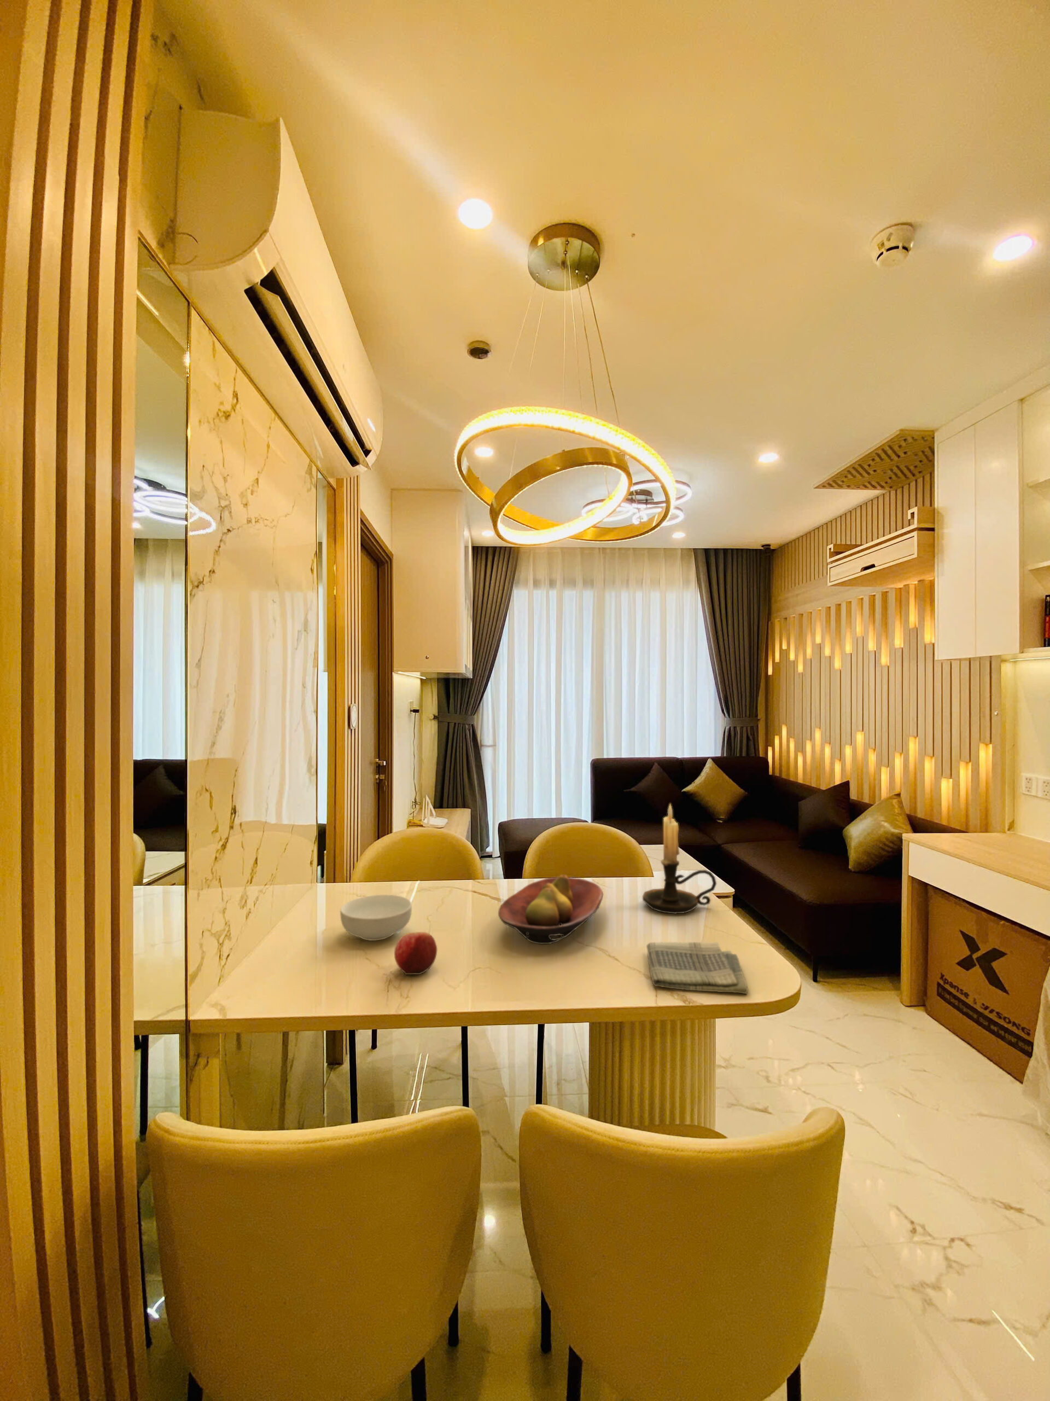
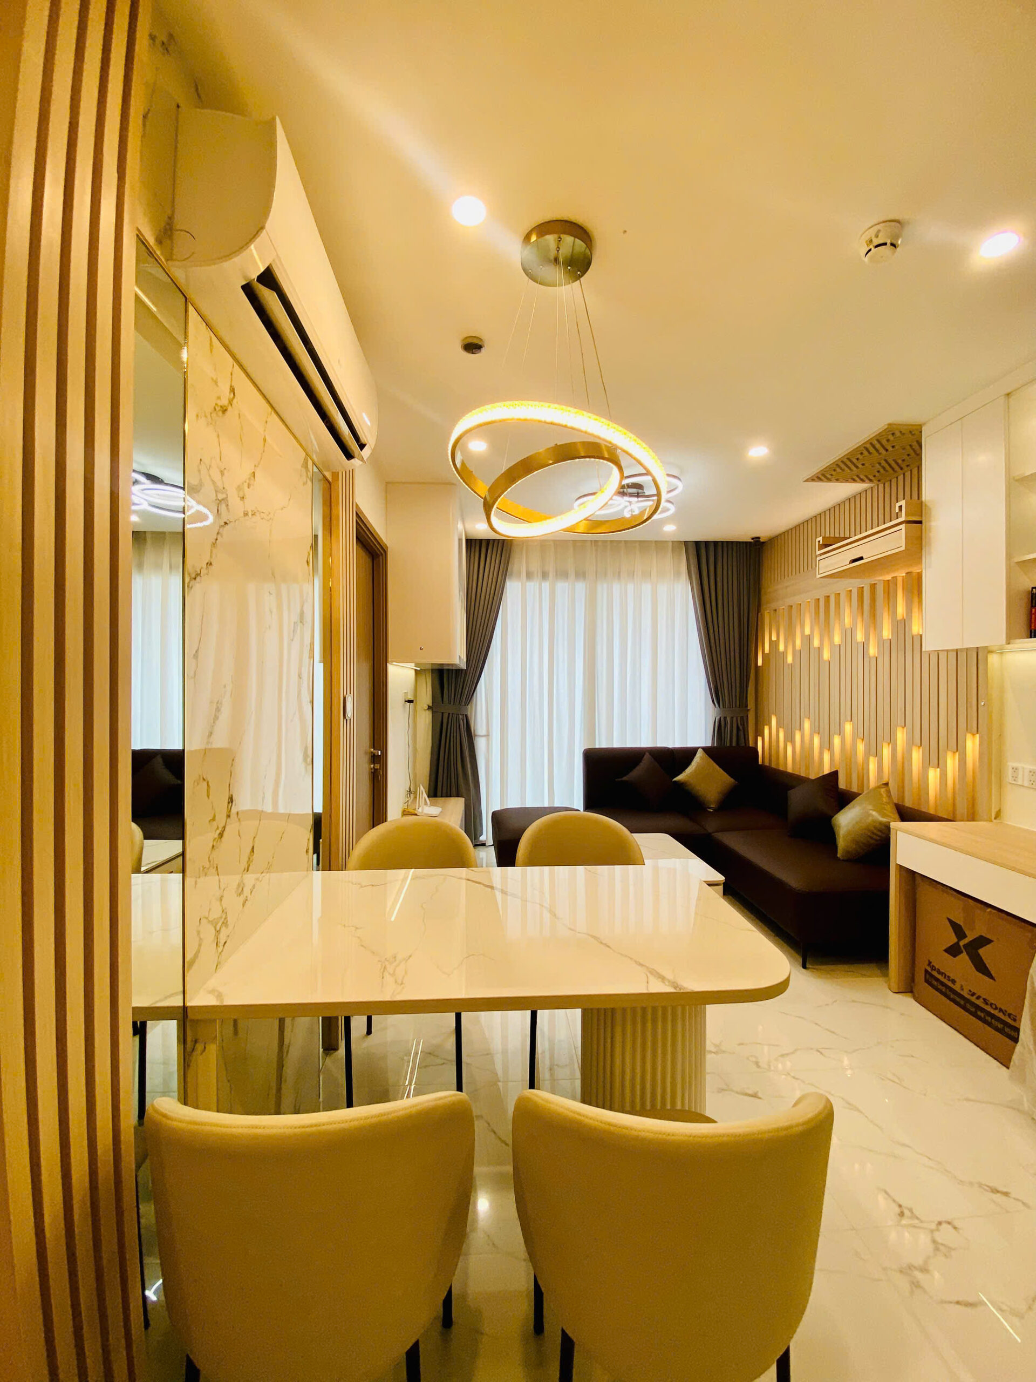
- candle holder [642,803,717,915]
- dish towel [646,941,749,994]
- cereal bowl [340,895,413,941]
- fruit bowl [497,874,603,944]
- apple [394,931,438,975]
